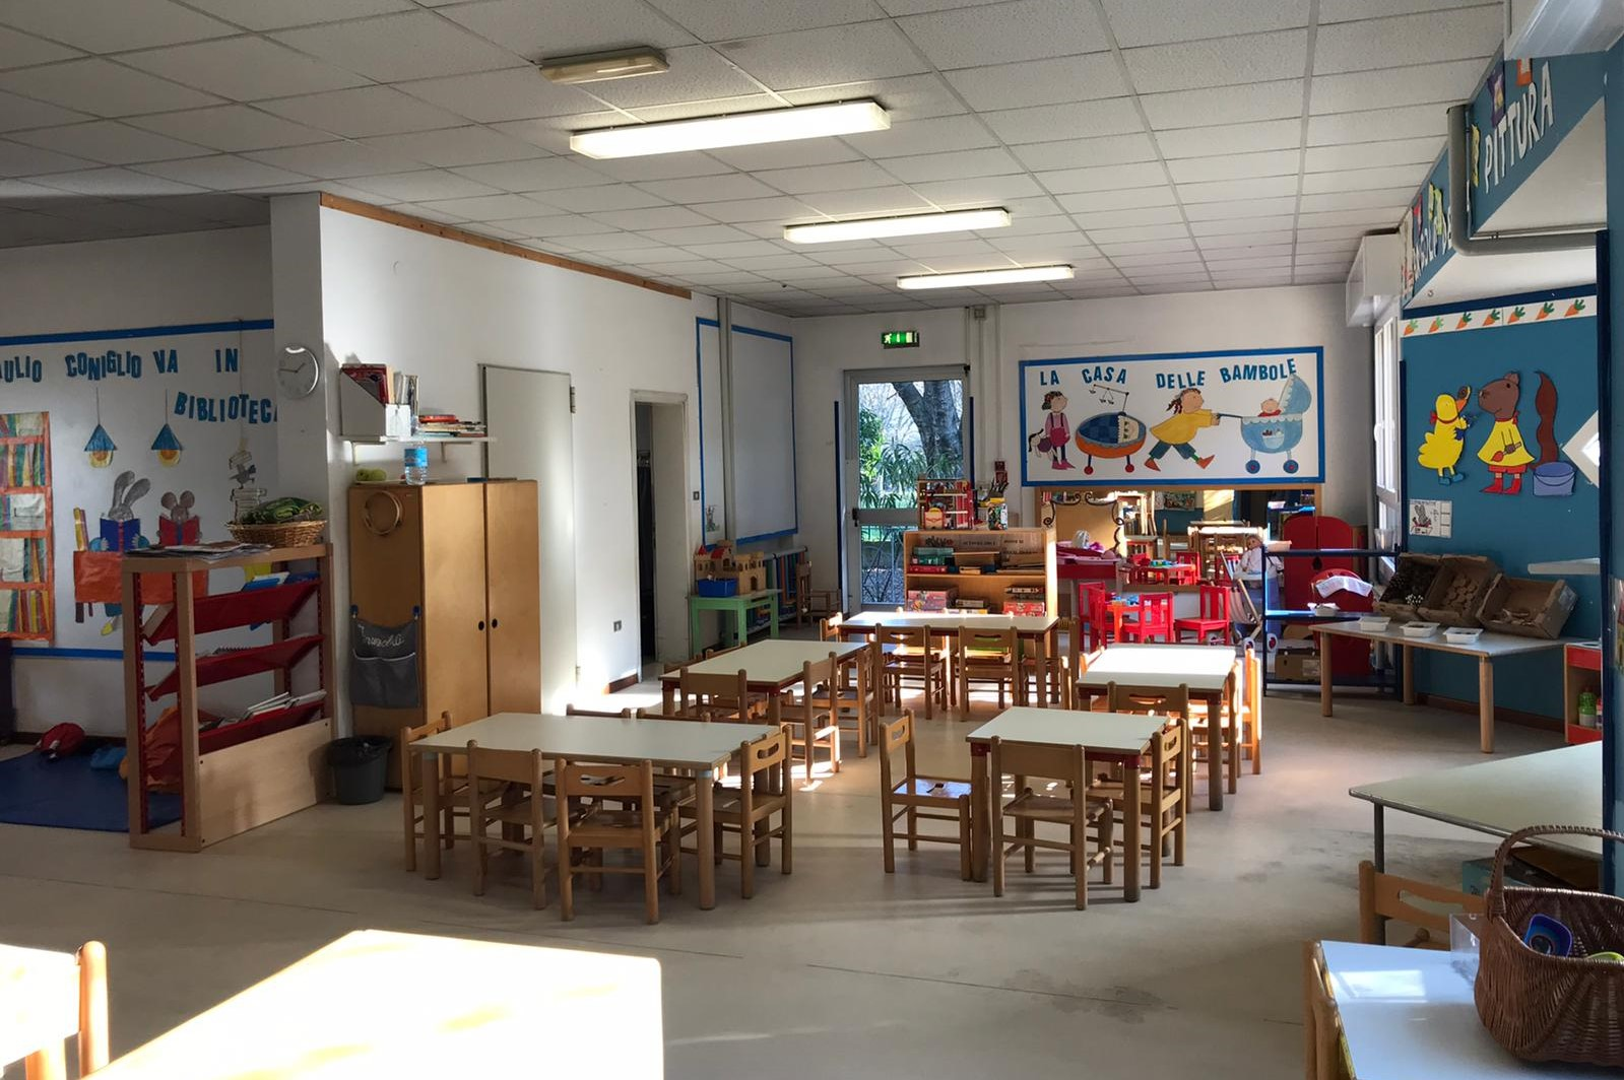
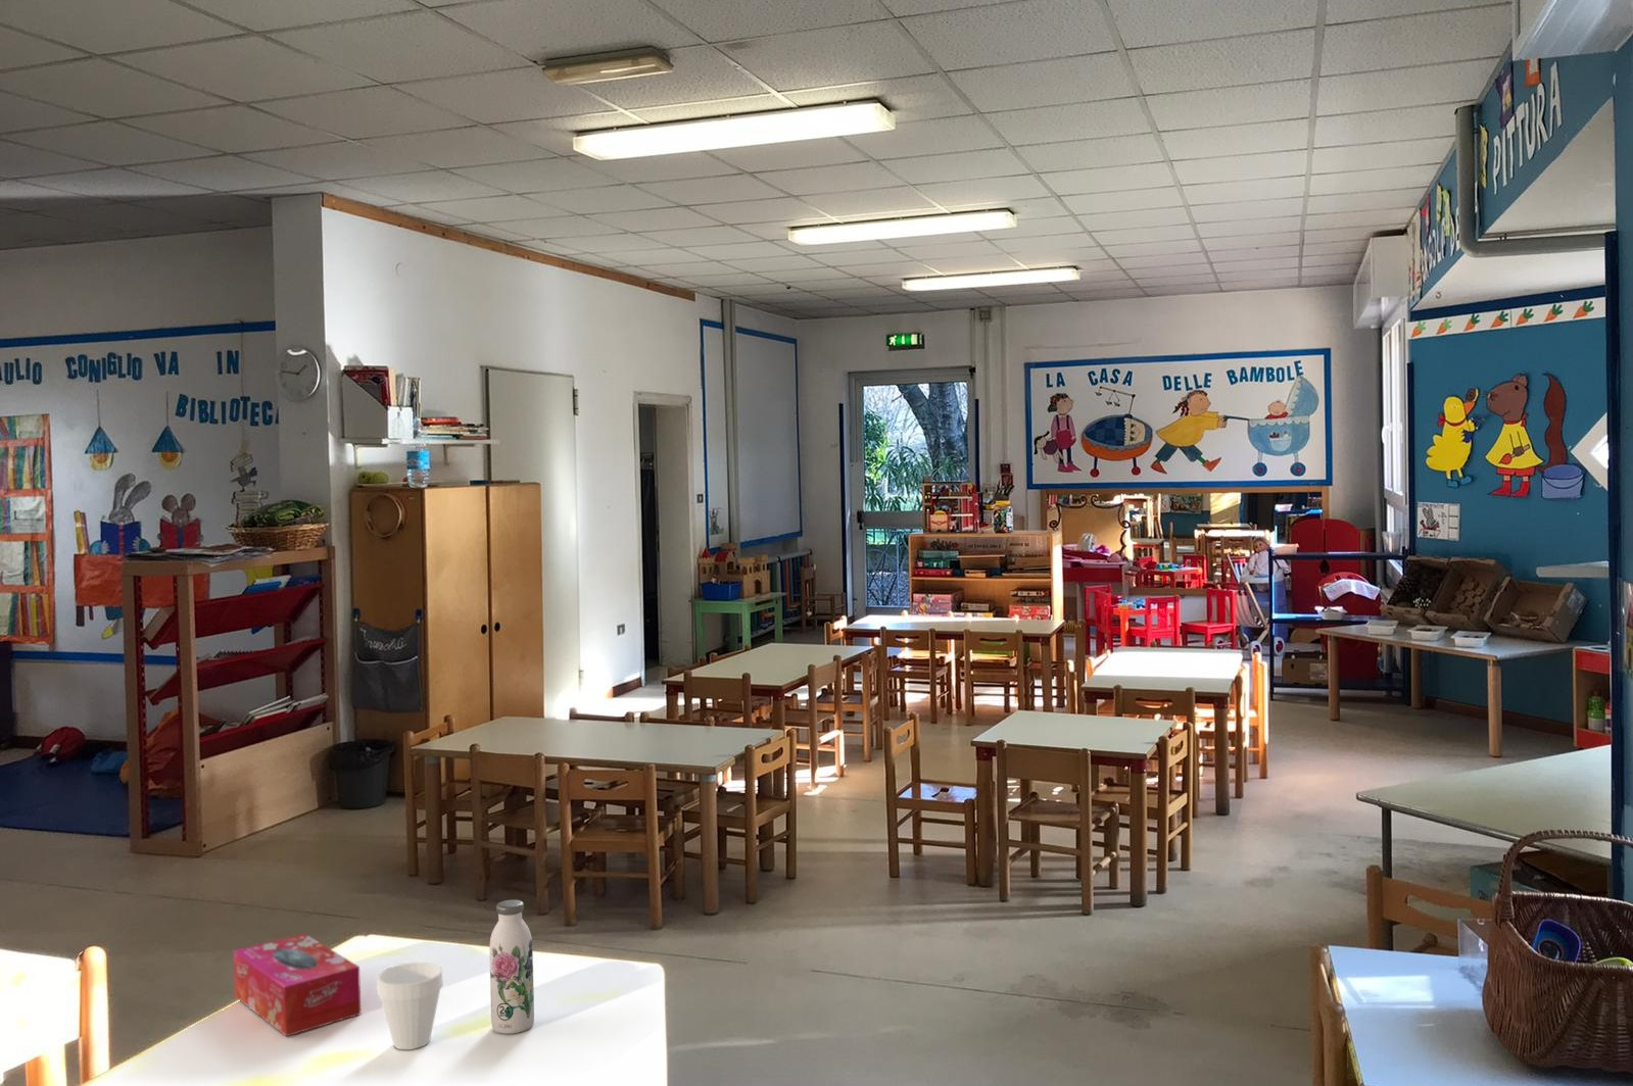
+ water bottle [490,899,535,1035]
+ tissue box [232,933,361,1038]
+ cup [376,961,444,1051]
